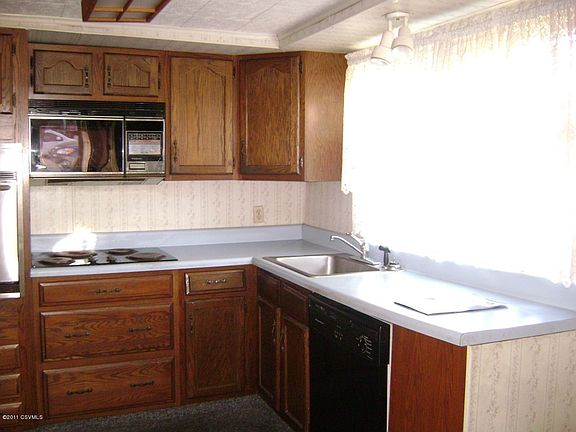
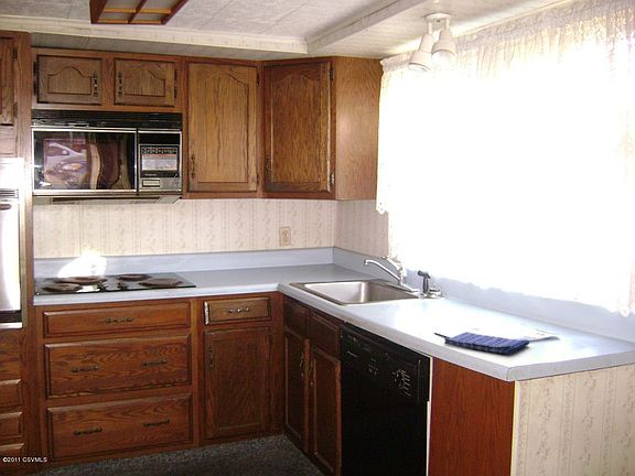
+ dish towel [443,331,530,355]
